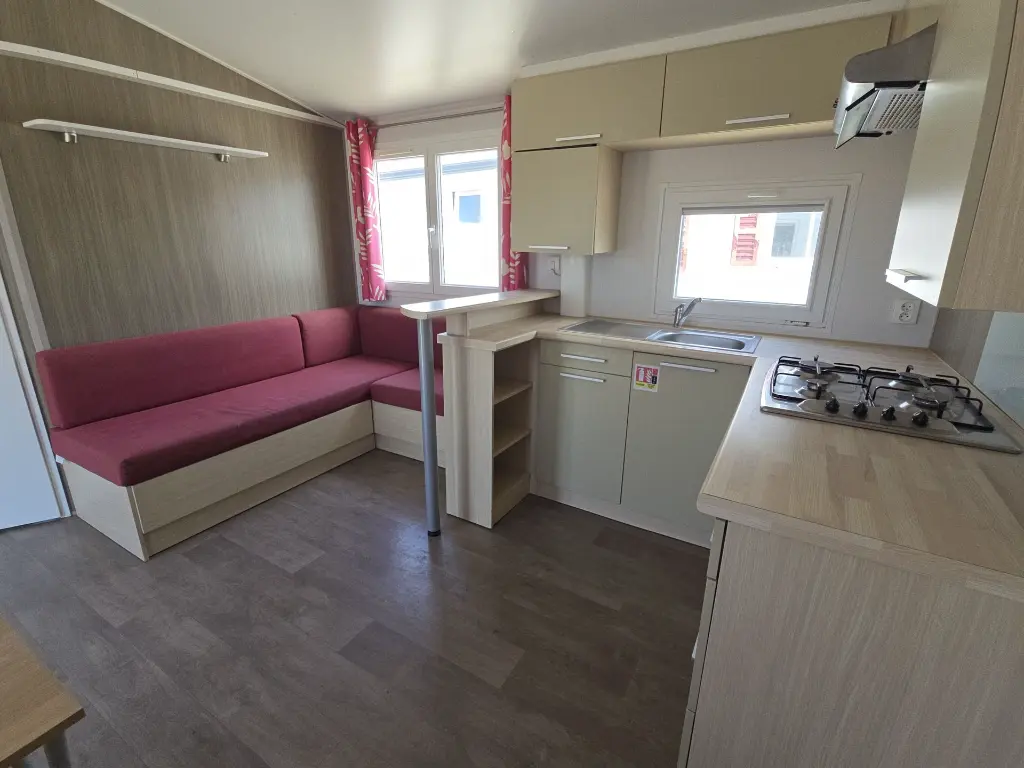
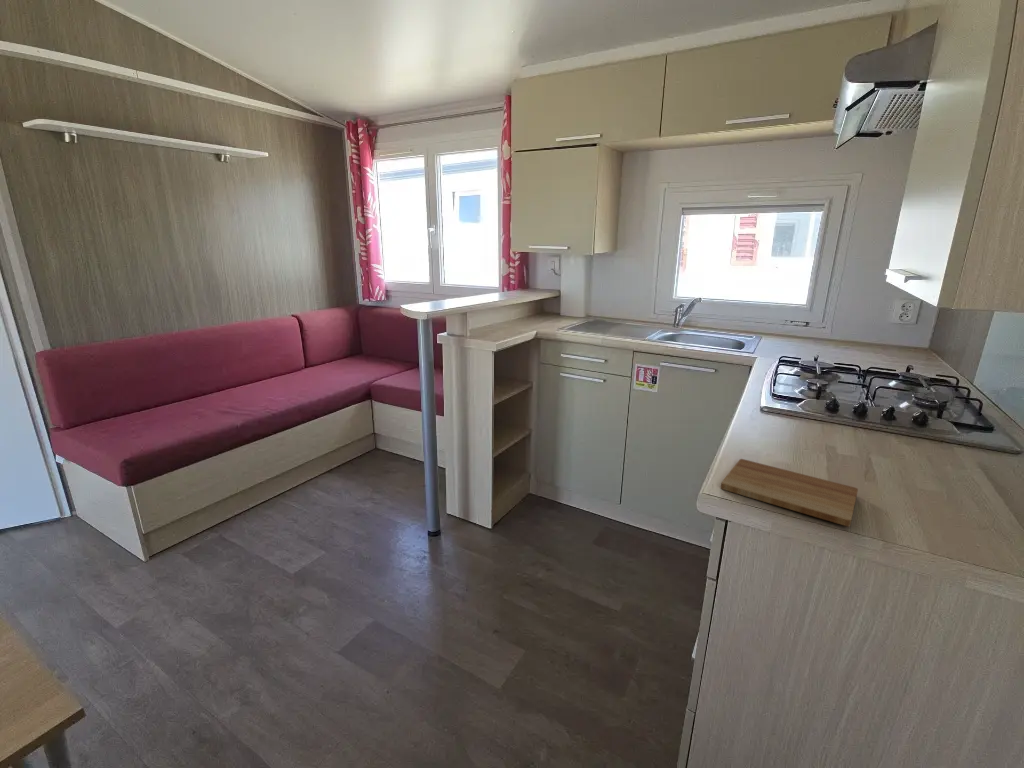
+ cutting board [720,458,859,527]
